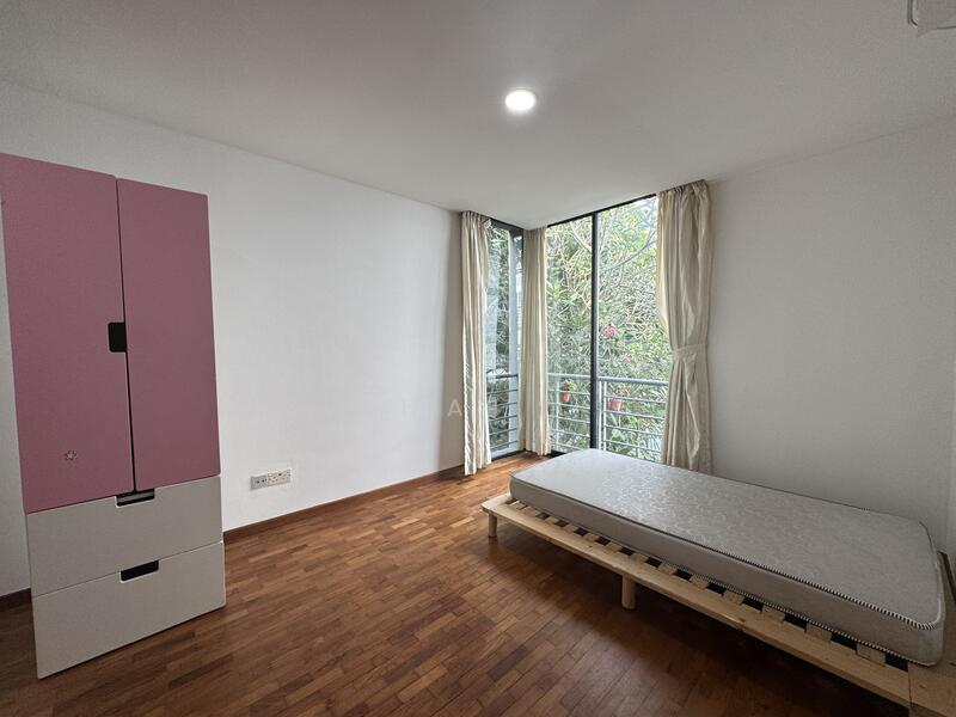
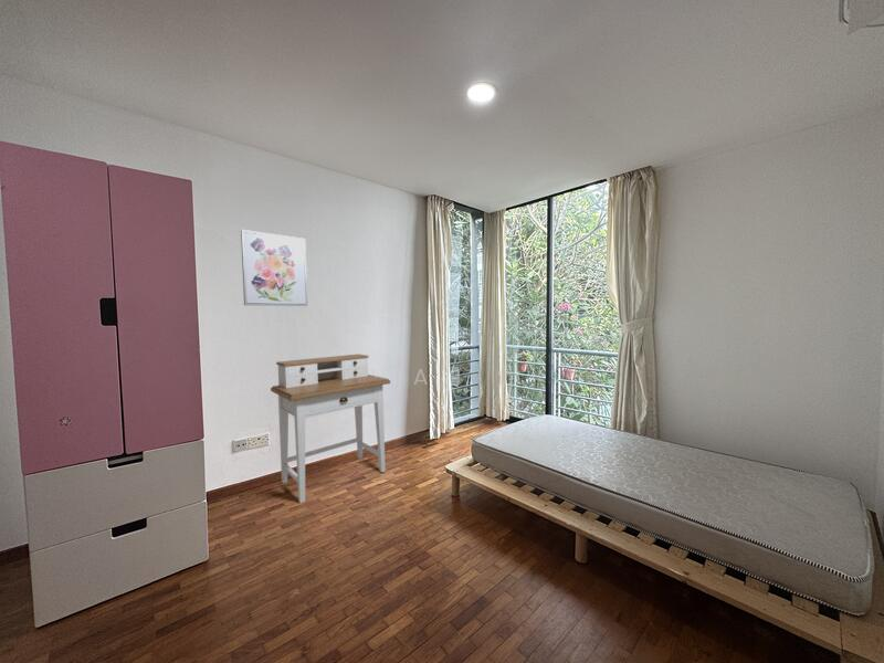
+ wall art [240,229,308,307]
+ desk [270,352,391,504]
